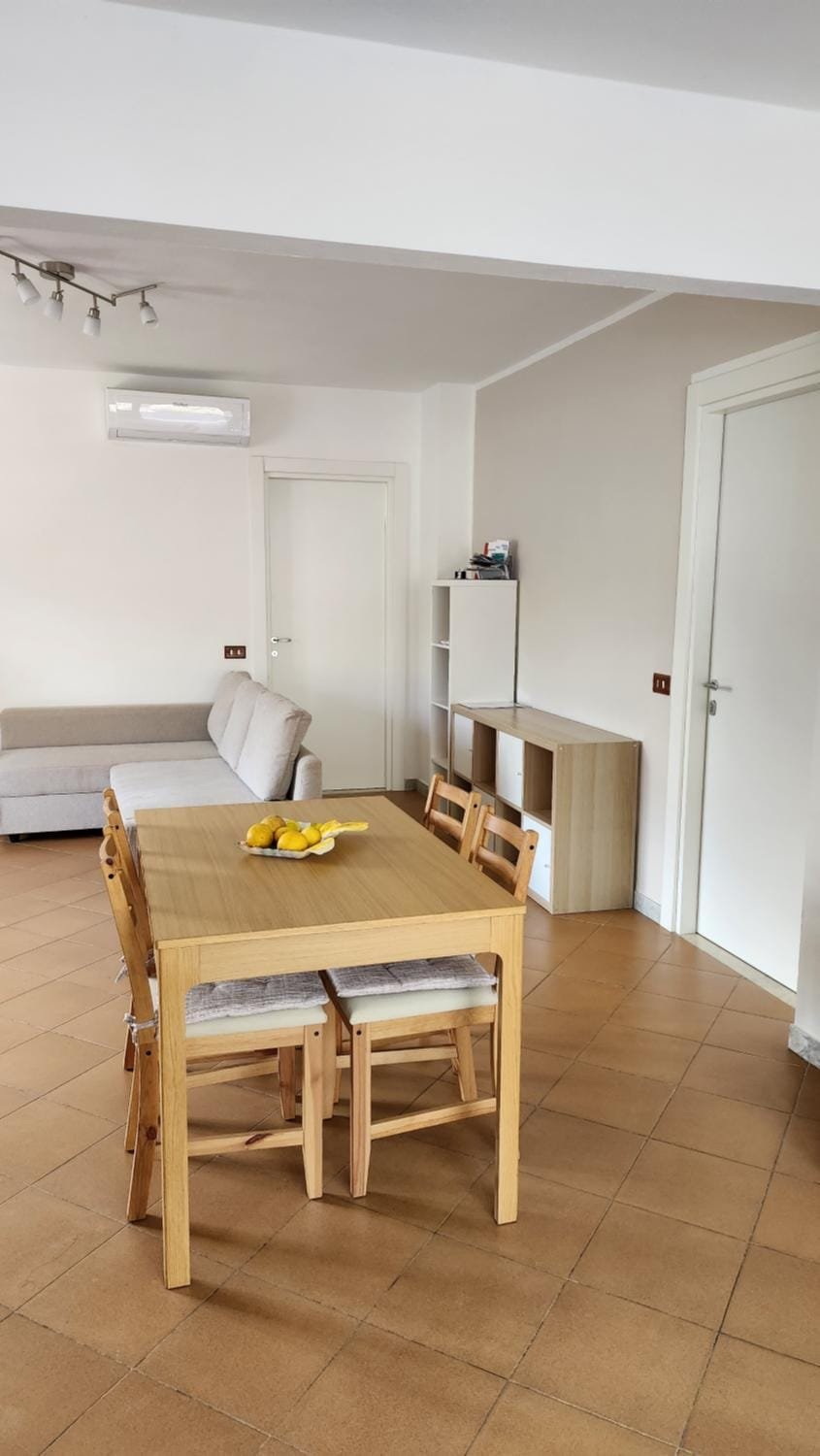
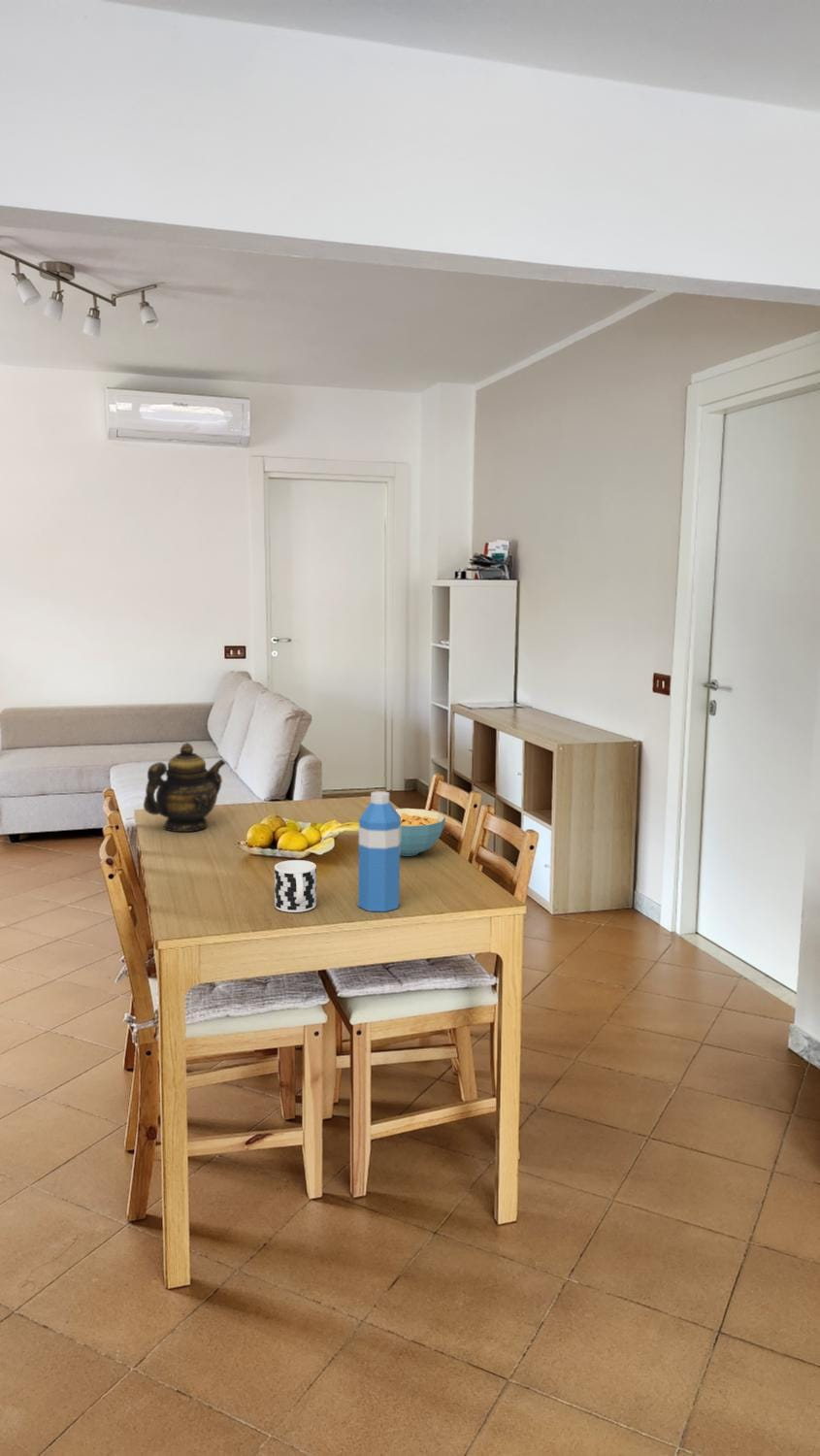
+ cup [274,859,317,913]
+ water bottle [357,790,401,912]
+ teapot [143,742,226,833]
+ cereal bowl [394,808,446,857]
